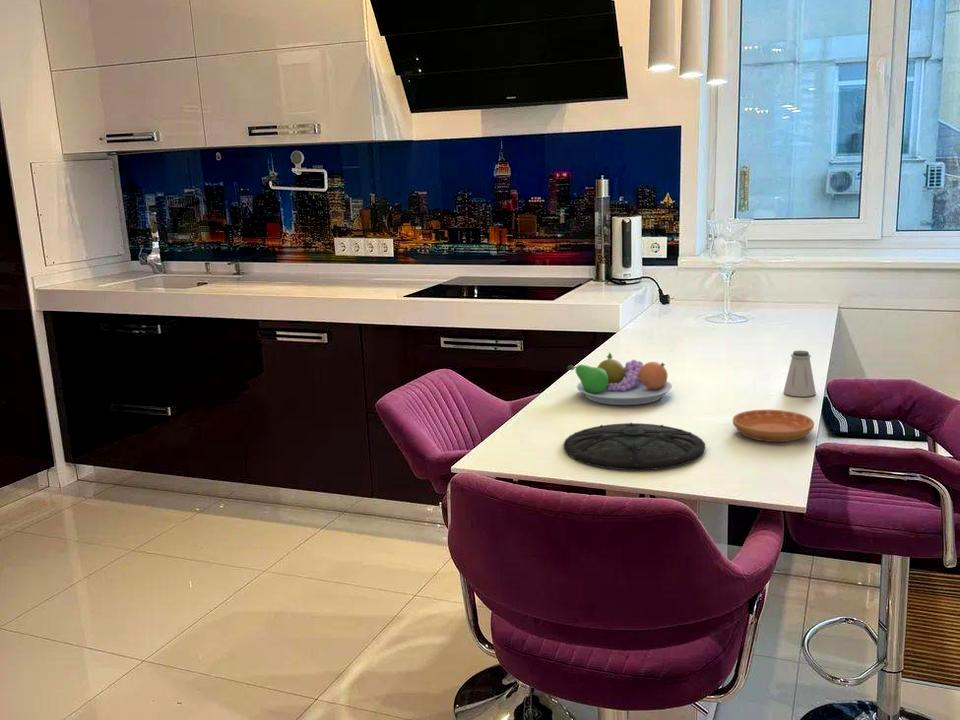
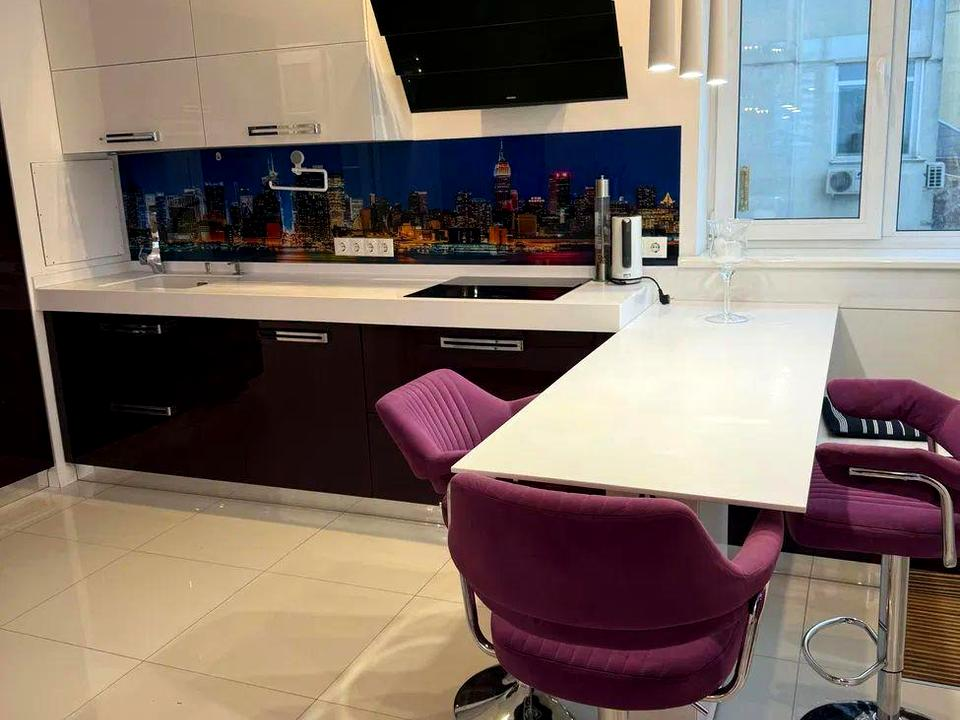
- saucer [732,409,815,443]
- plate [563,422,706,471]
- fruit bowl [567,352,673,406]
- saltshaker [783,350,817,398]
